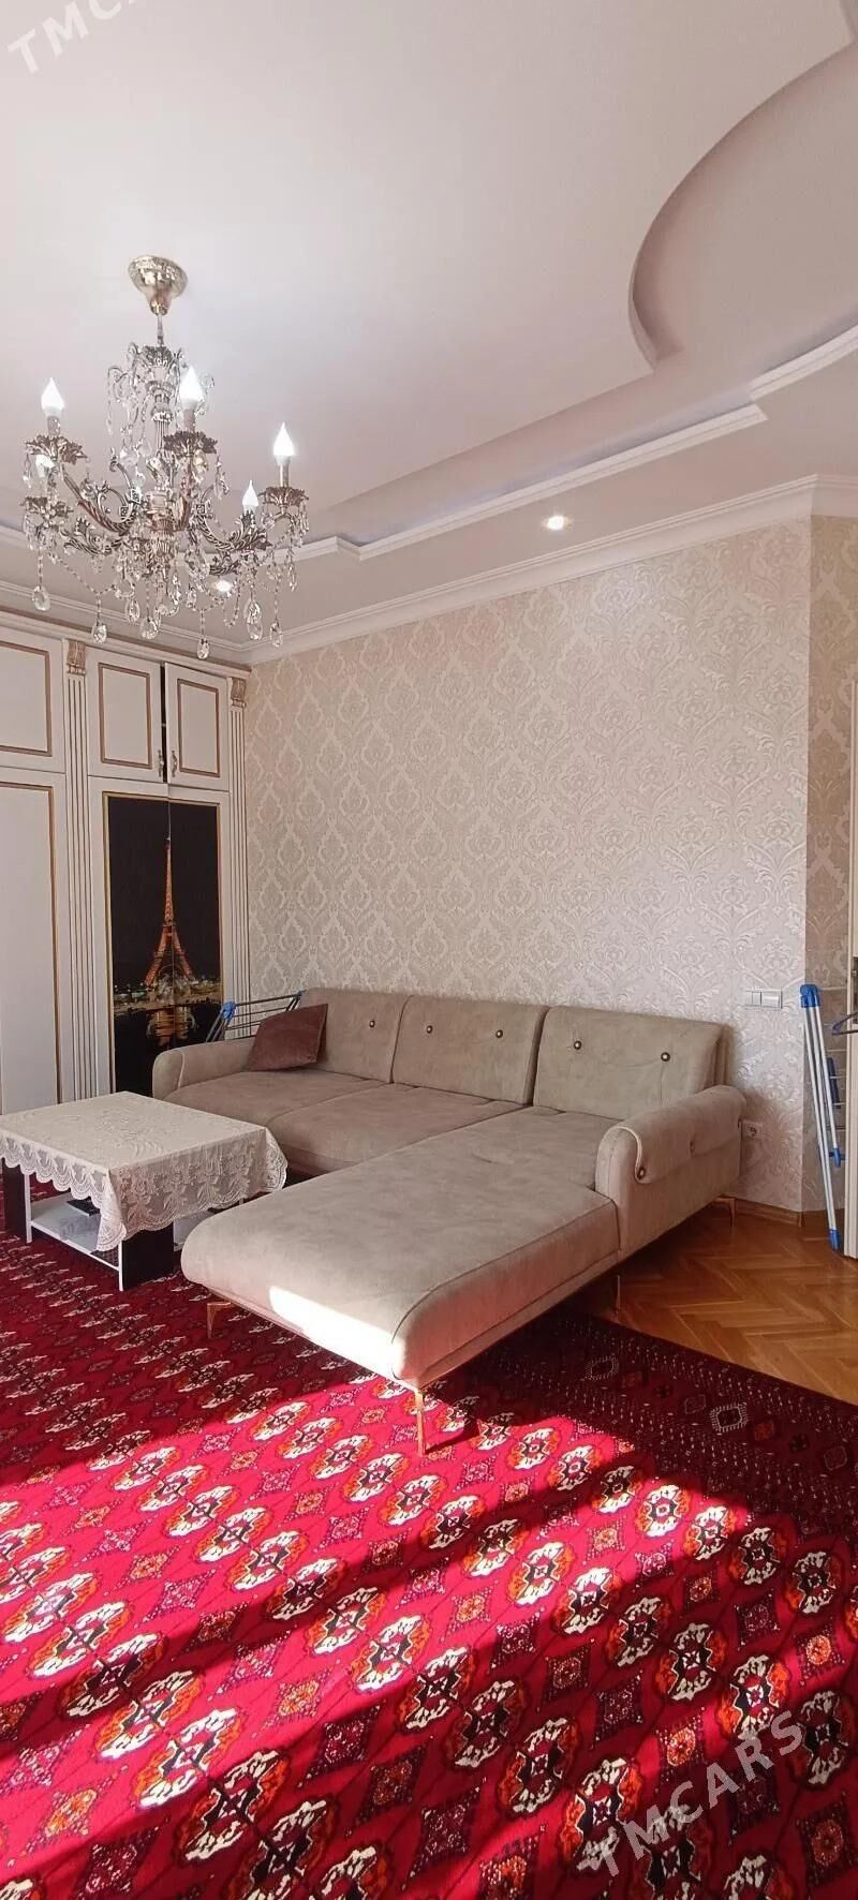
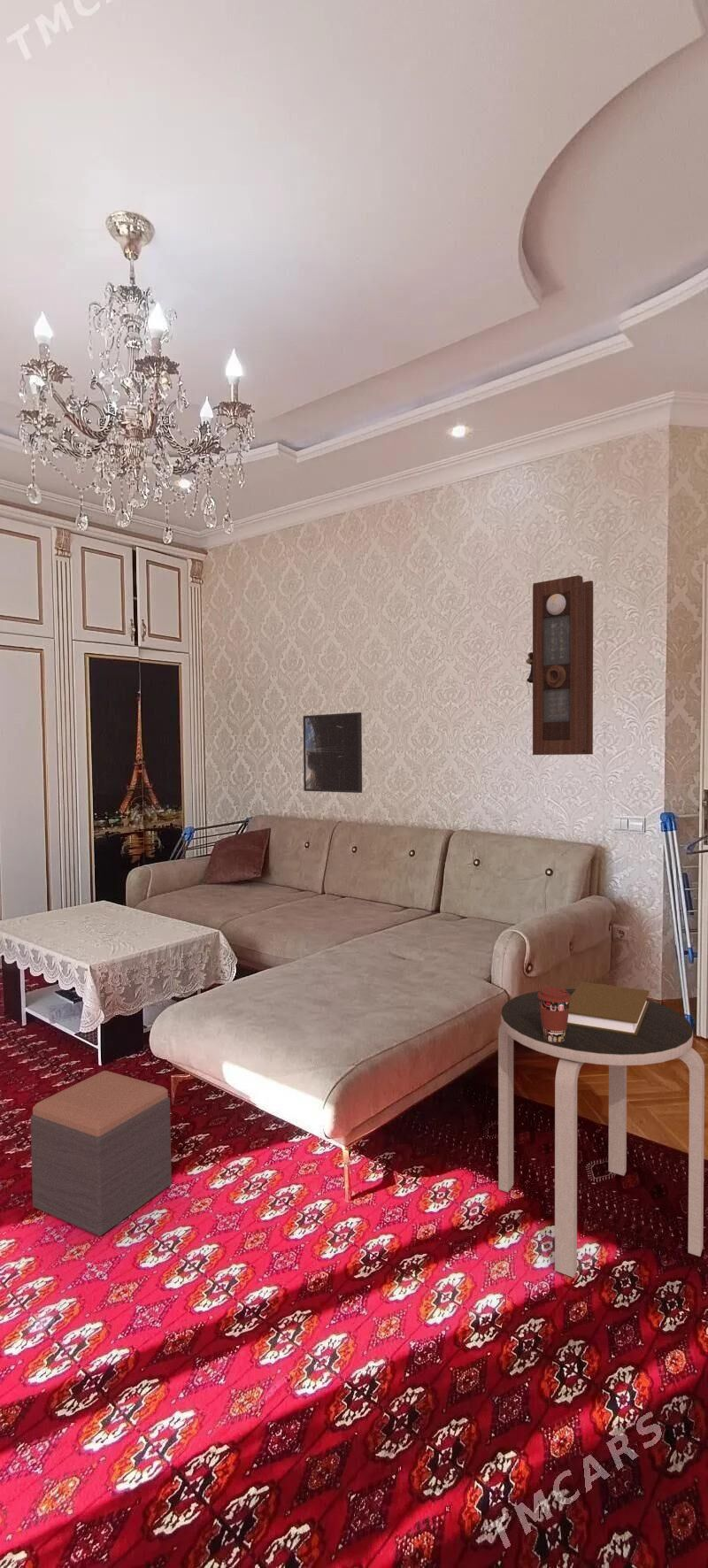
+ book [567,981,650,1035]
+ coffee cup [537,987,572,1042]
+ pendulum clock [525,574,594,756]
+ side table [497,988,705,1278]
+ footstool [30,1070,173,1237]
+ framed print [303,711,363,794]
